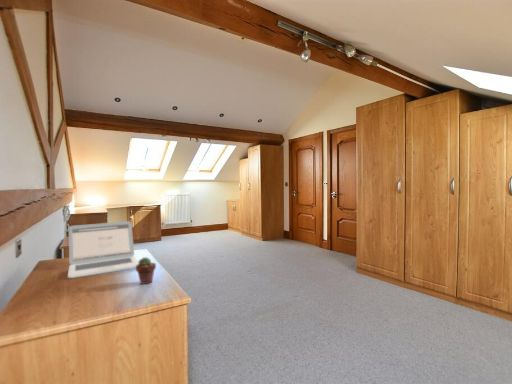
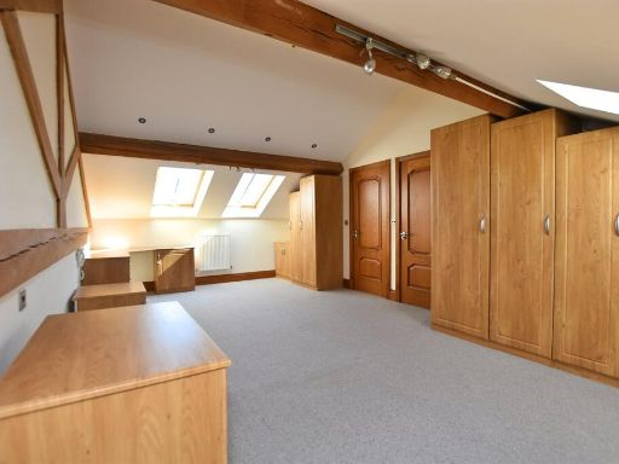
- potted succulent [135,256,157,285]
- laptop [67,220,139,279]
